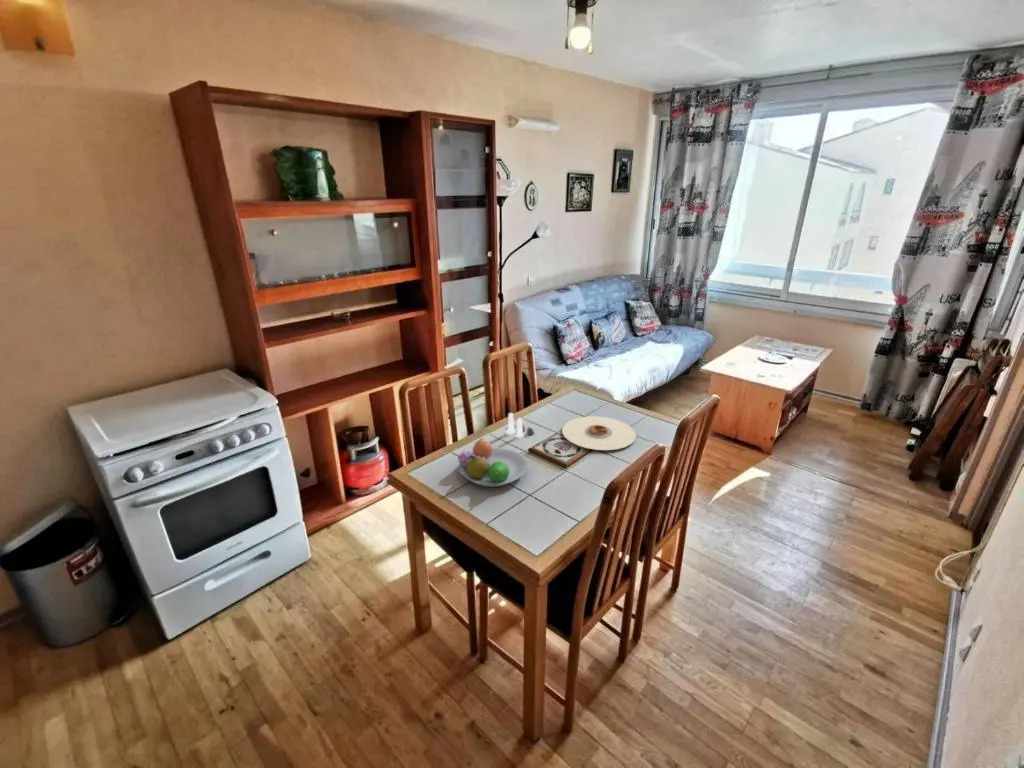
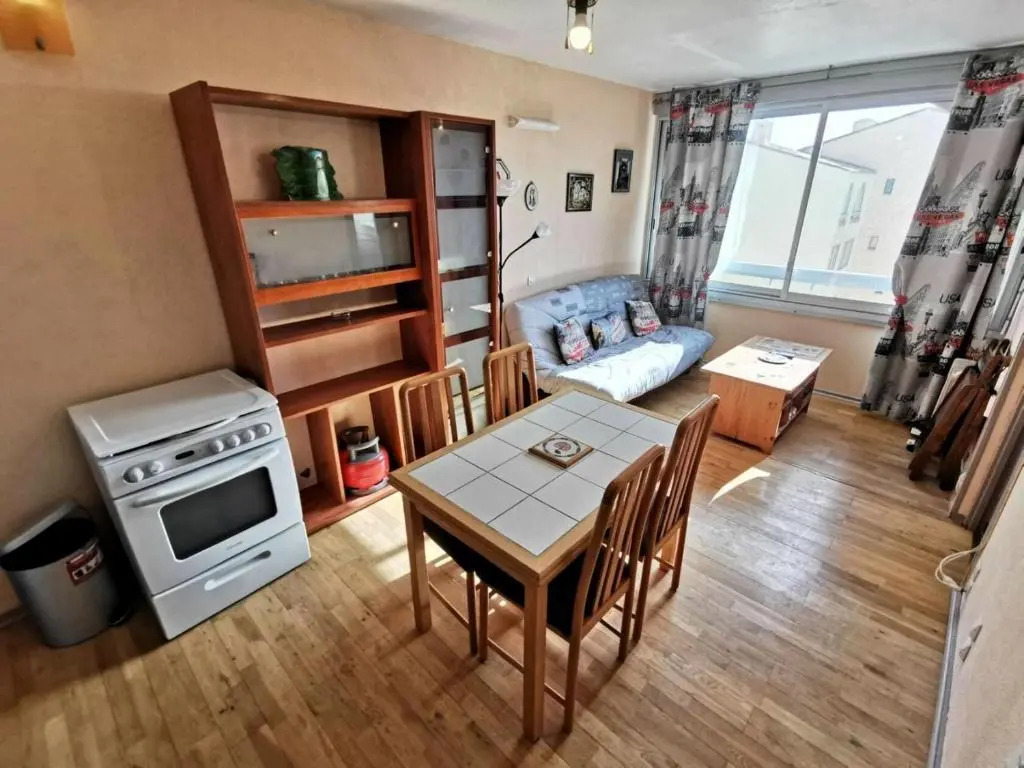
- plate [561,415,637,451]
- fruit bowl [457,438,529,488]
- salt and pepper shaker set [505,412,535,438]
